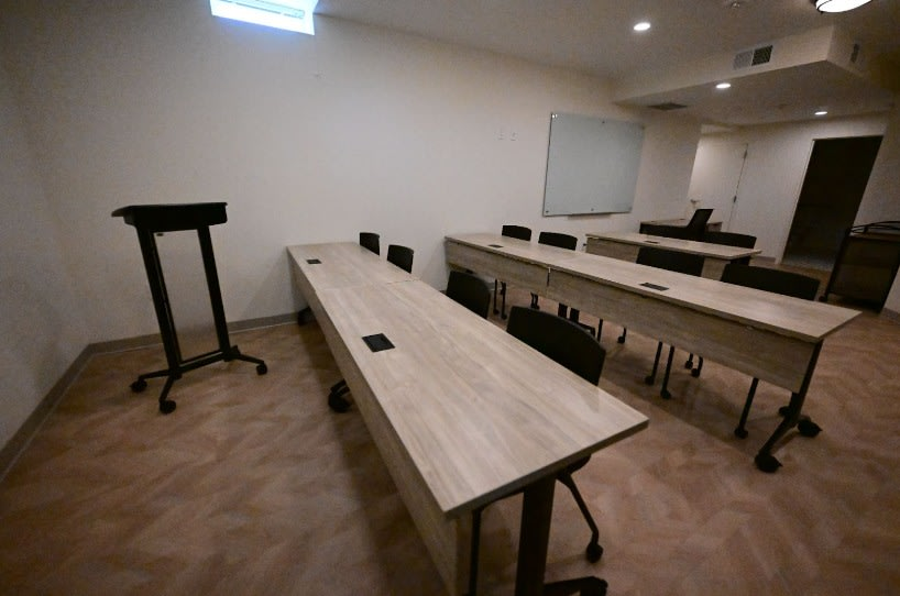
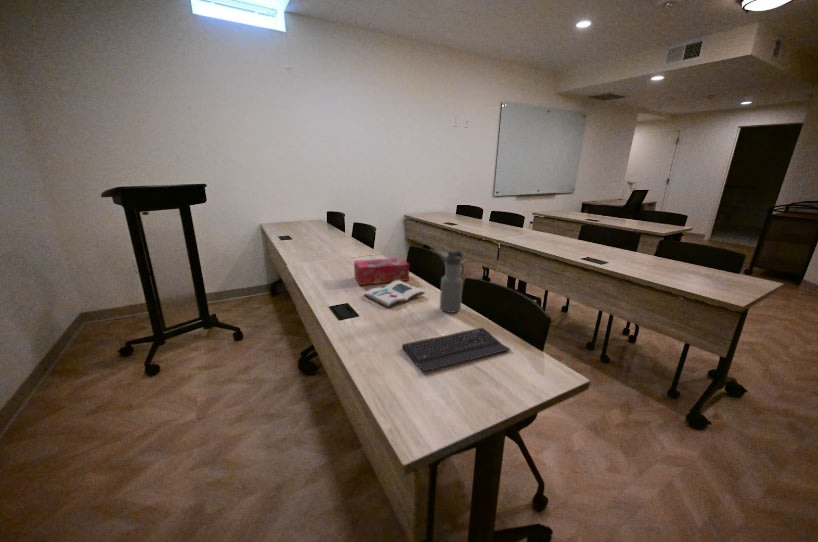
+ water bottle [439,248,465,314]
+ tissue box [353,257,410,286]
+ keyboard [401,327,512,372]
+ book [363,280,426,308]
